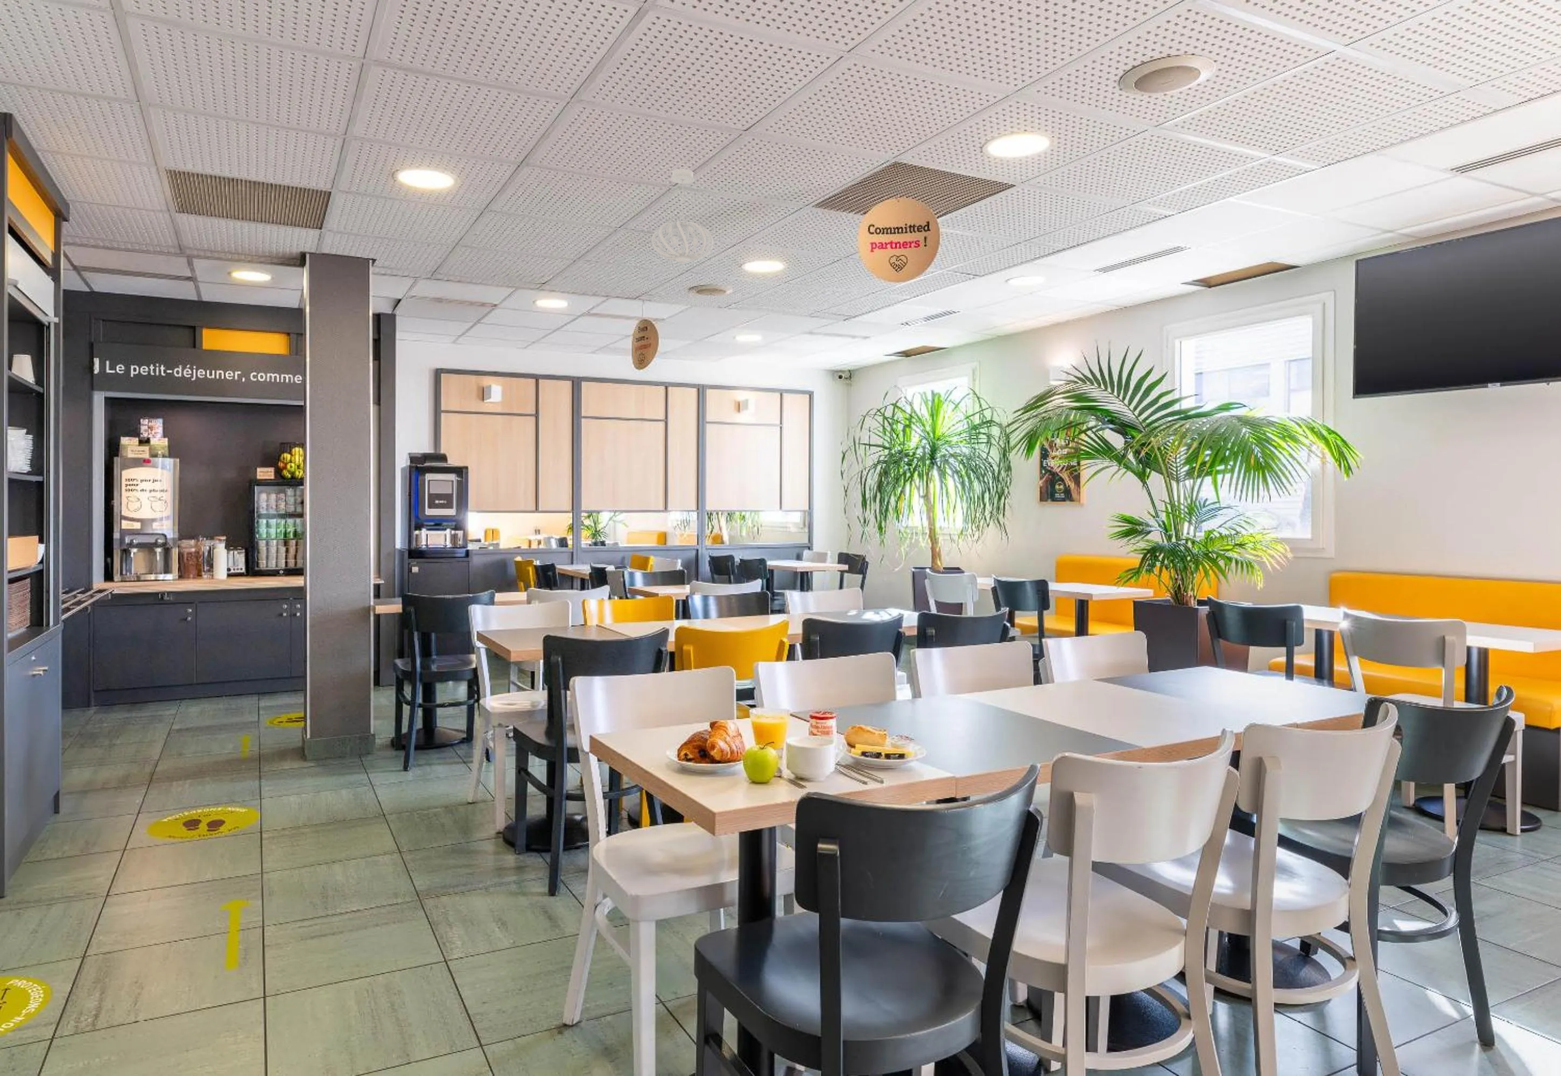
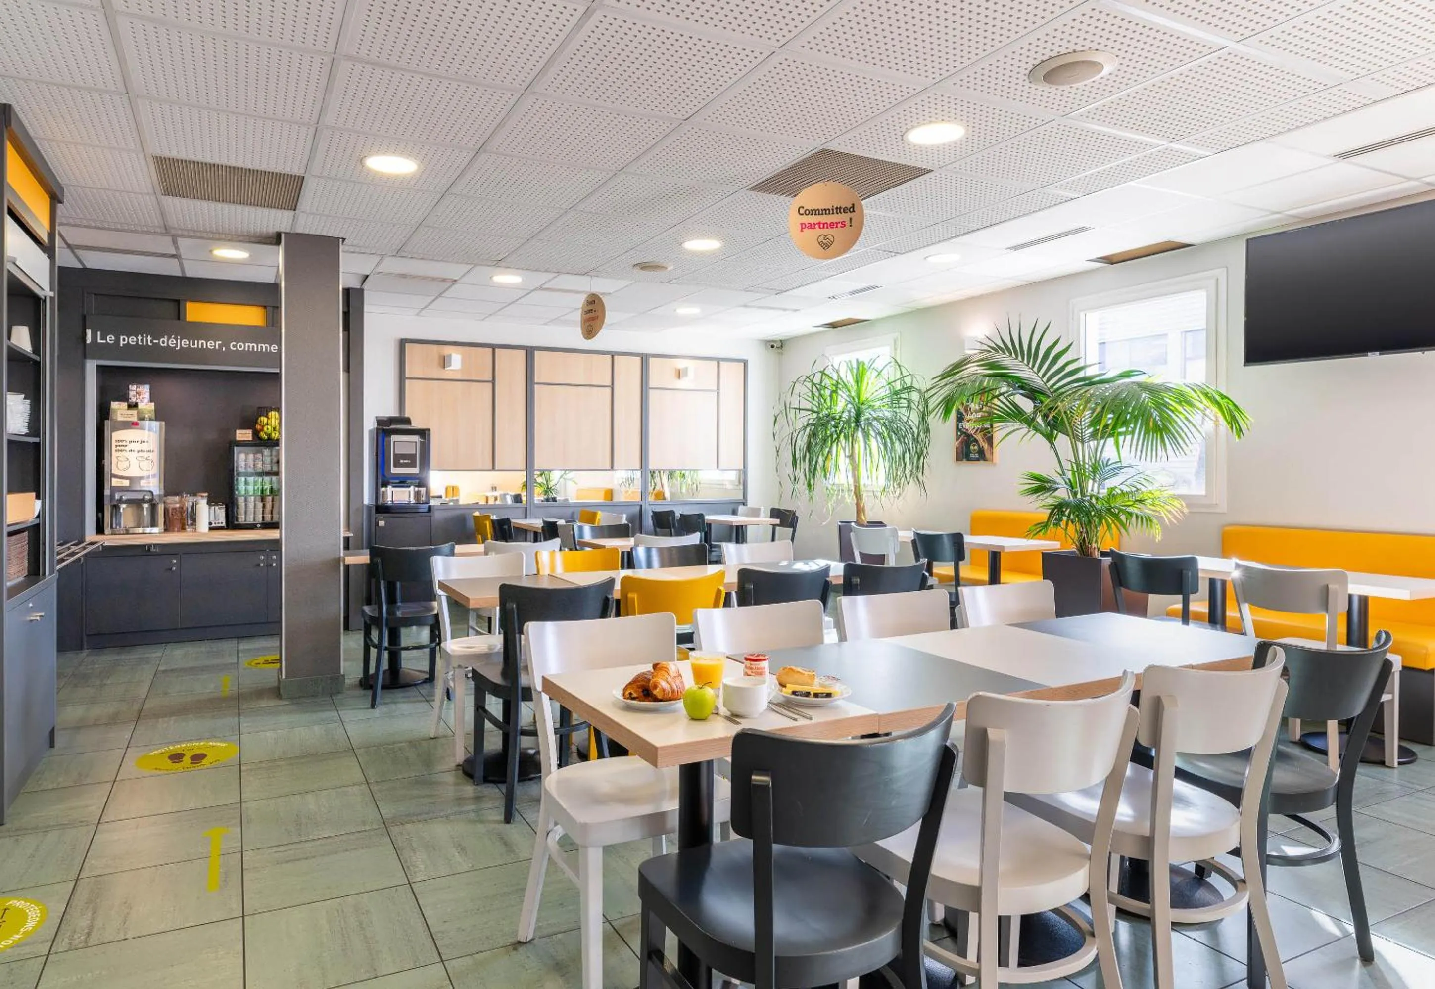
- pendant light [651,168,714,265]
